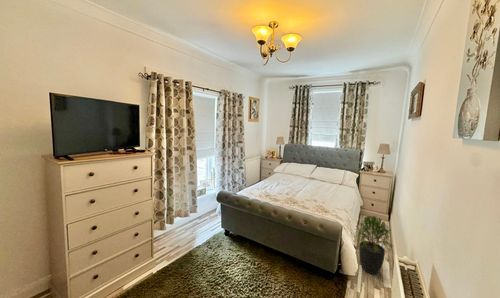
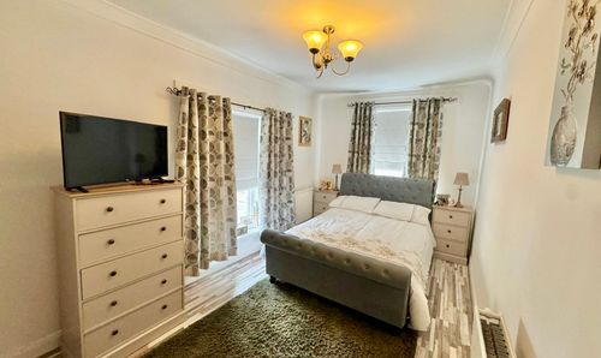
- potted plant [355,214,393,275]
